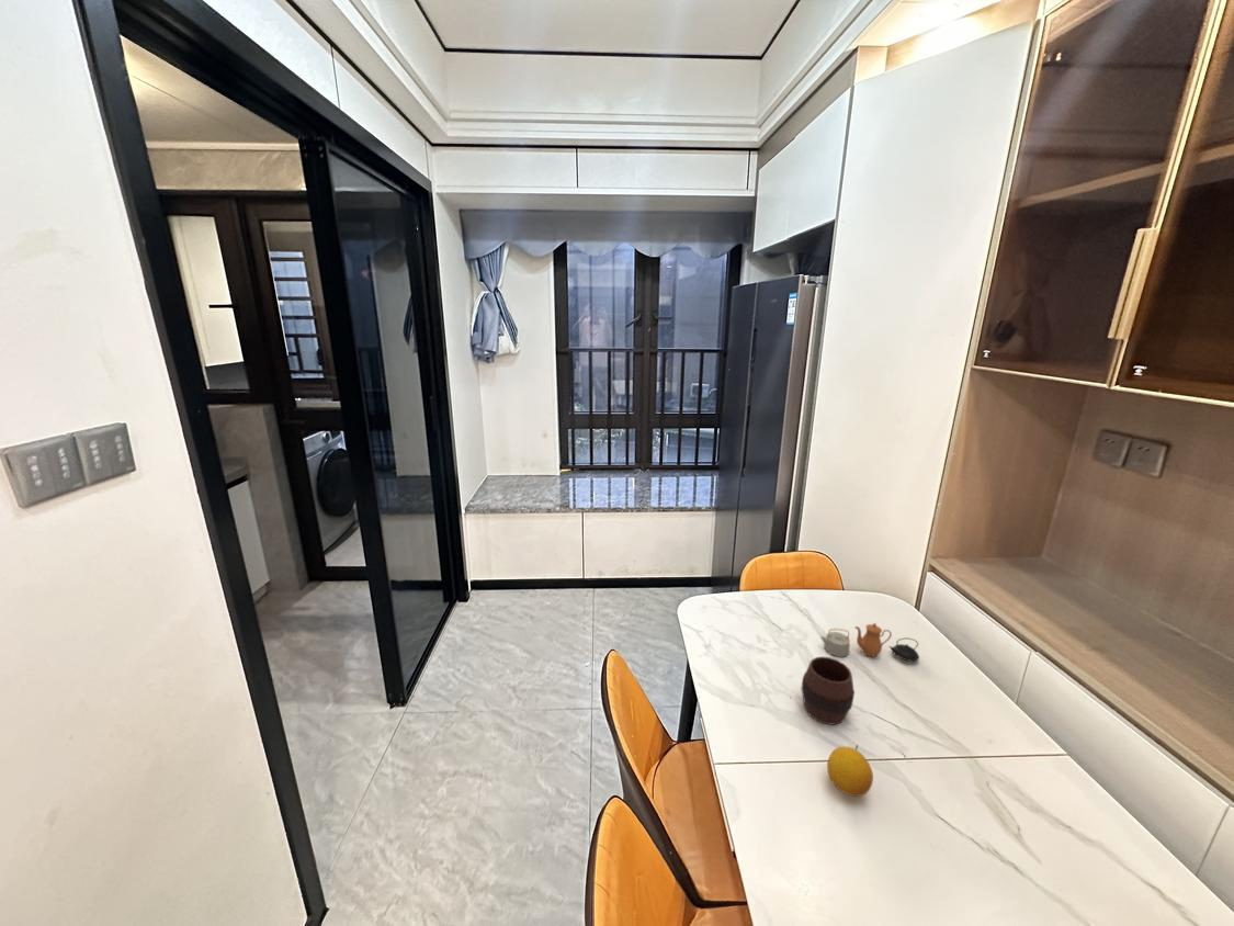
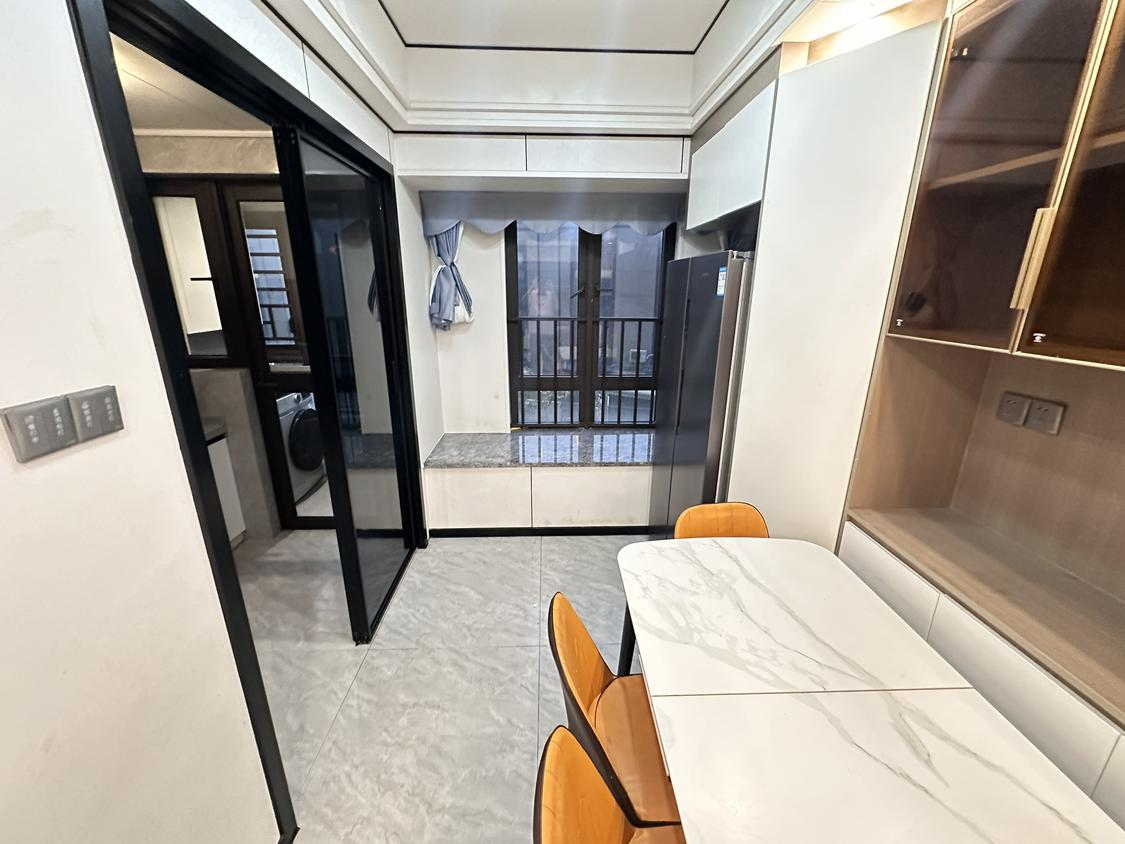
- cup [801,656,856,726]
- fruit [826,744,874,798]
- teapot [819,622,920,663]
